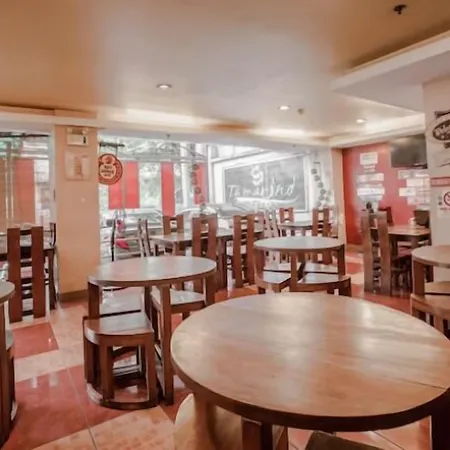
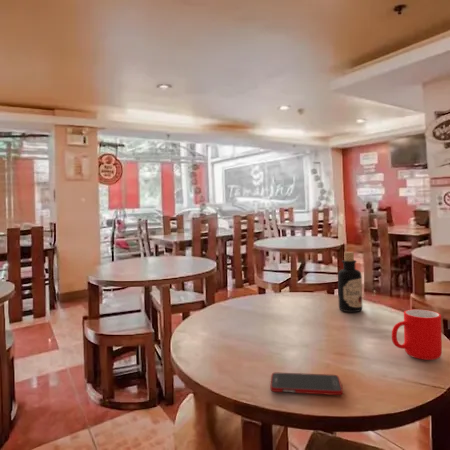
+ bottle [337,251,363,313]
+ cup [391,308,443,361]
+ cell phone [269,372,344,396]
